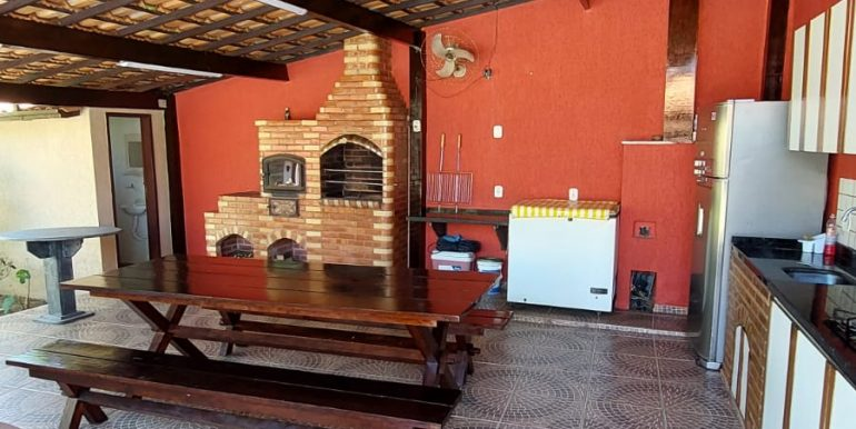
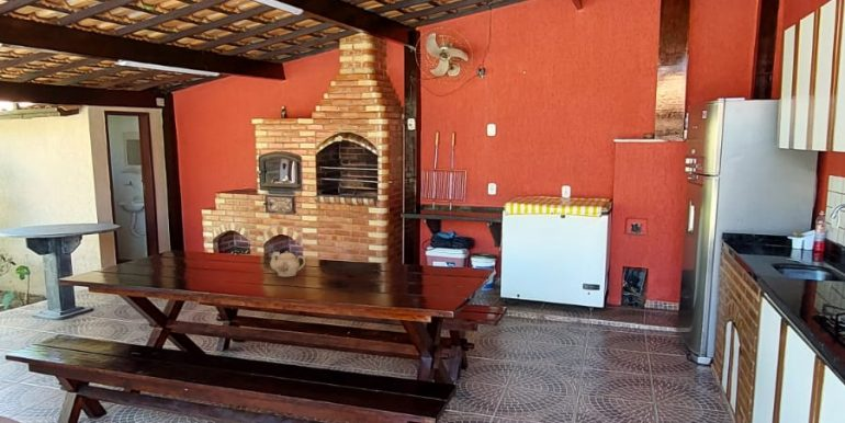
+ teapot [269,250,306,277]
